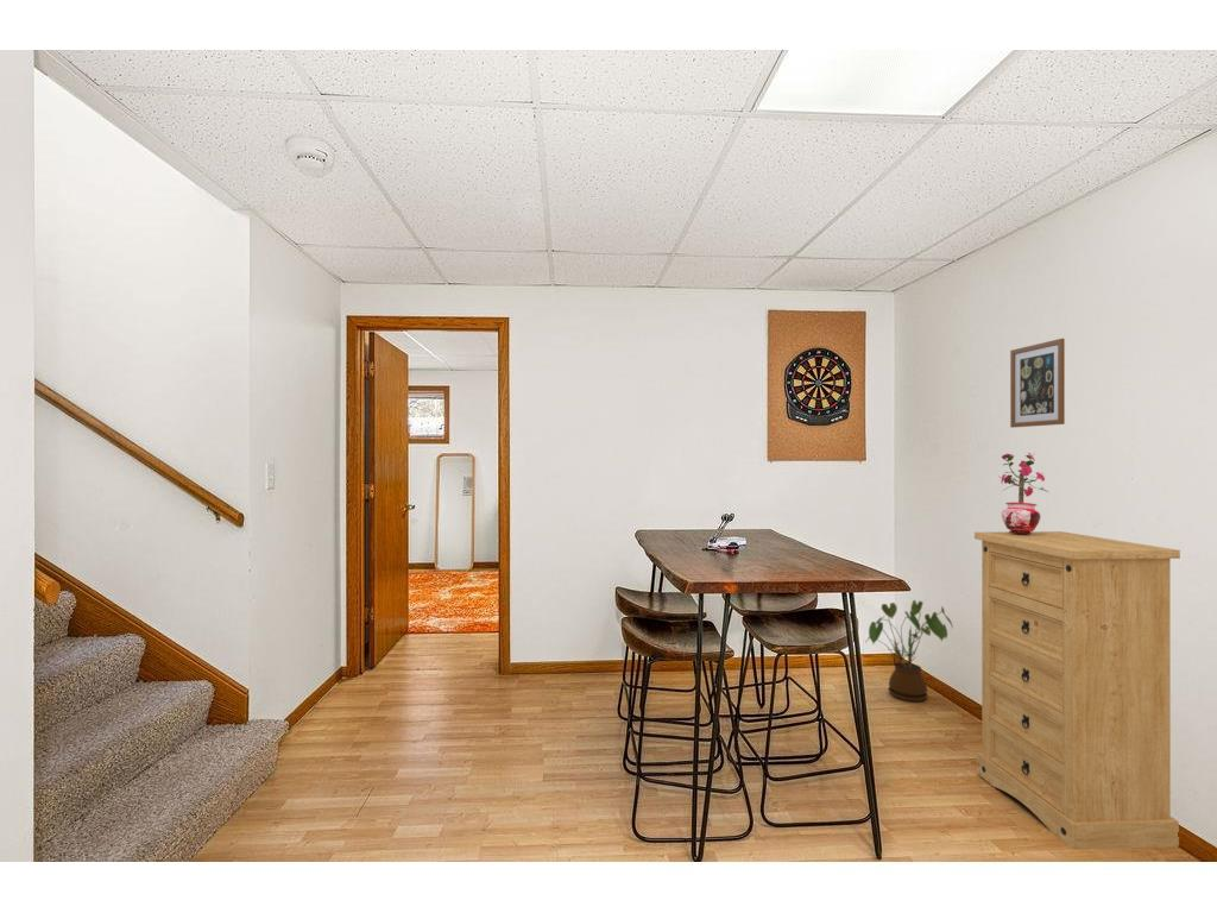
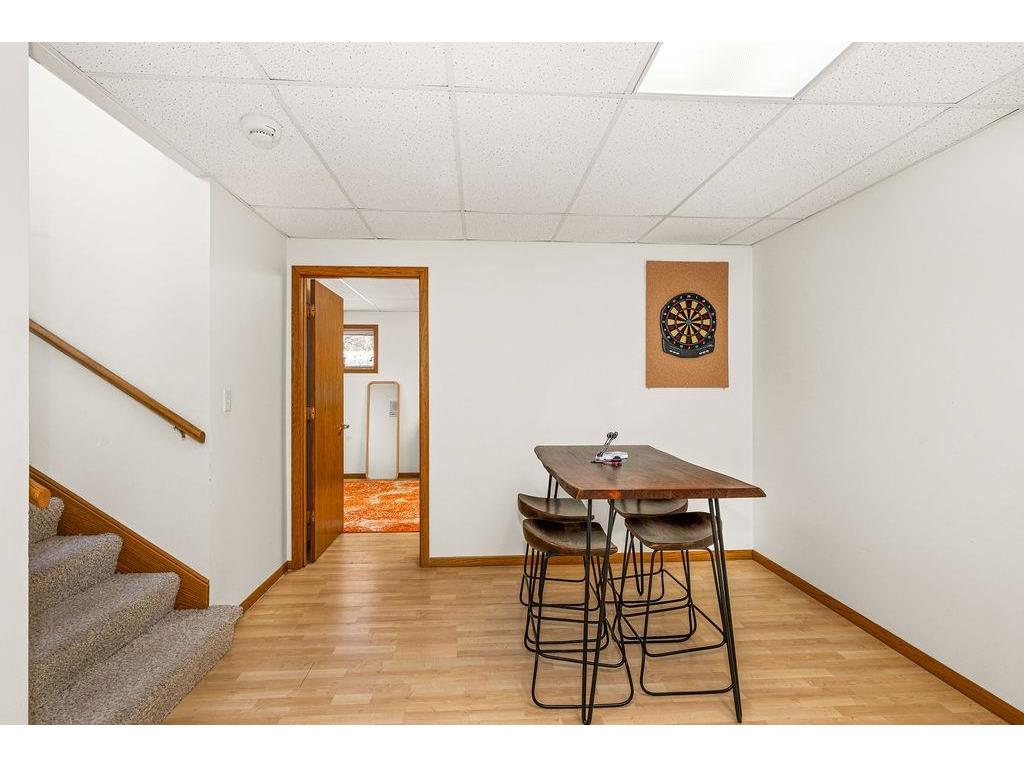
- potted plant [997,452,1049,535]
- house plant [864,599,954,703]
- dresser [973,530,1181,850]
- wall art [1009,338,1066,429]
